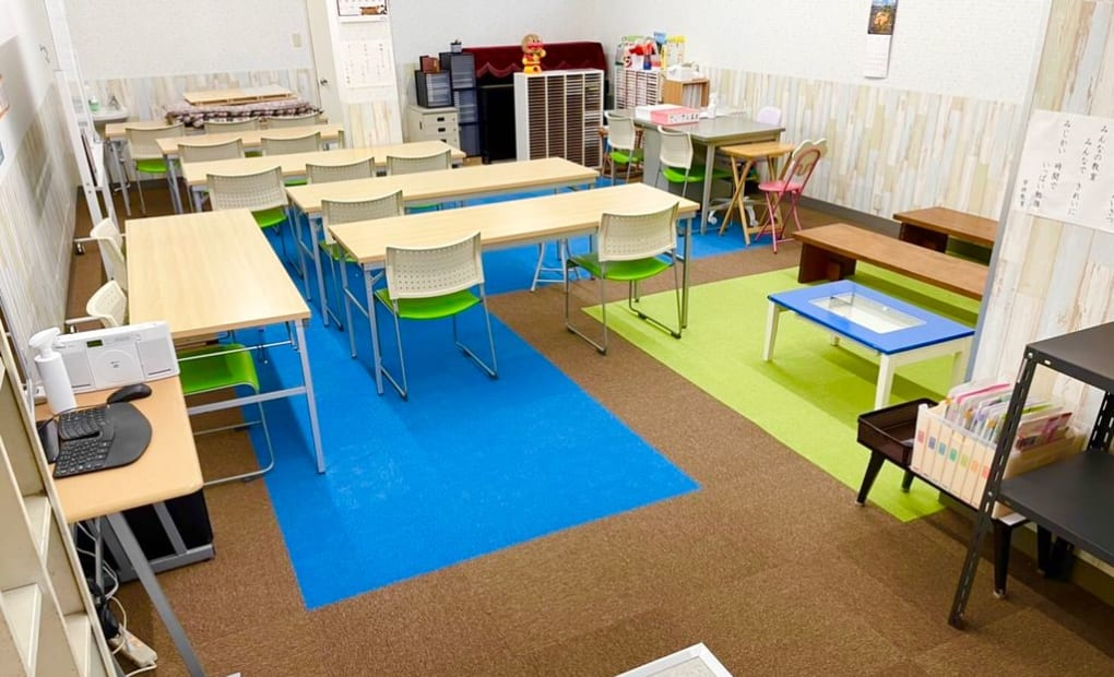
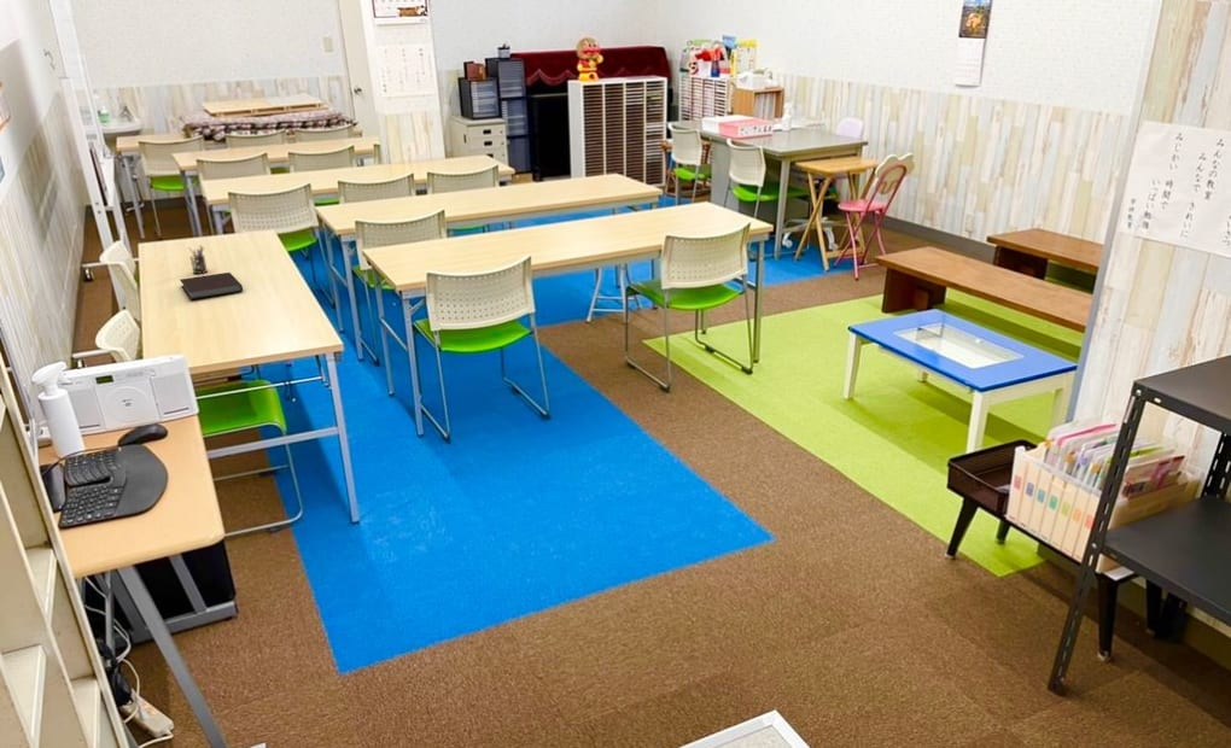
+ pen holder [187,244,209,275]
+ notebook [179,271,244,300]
